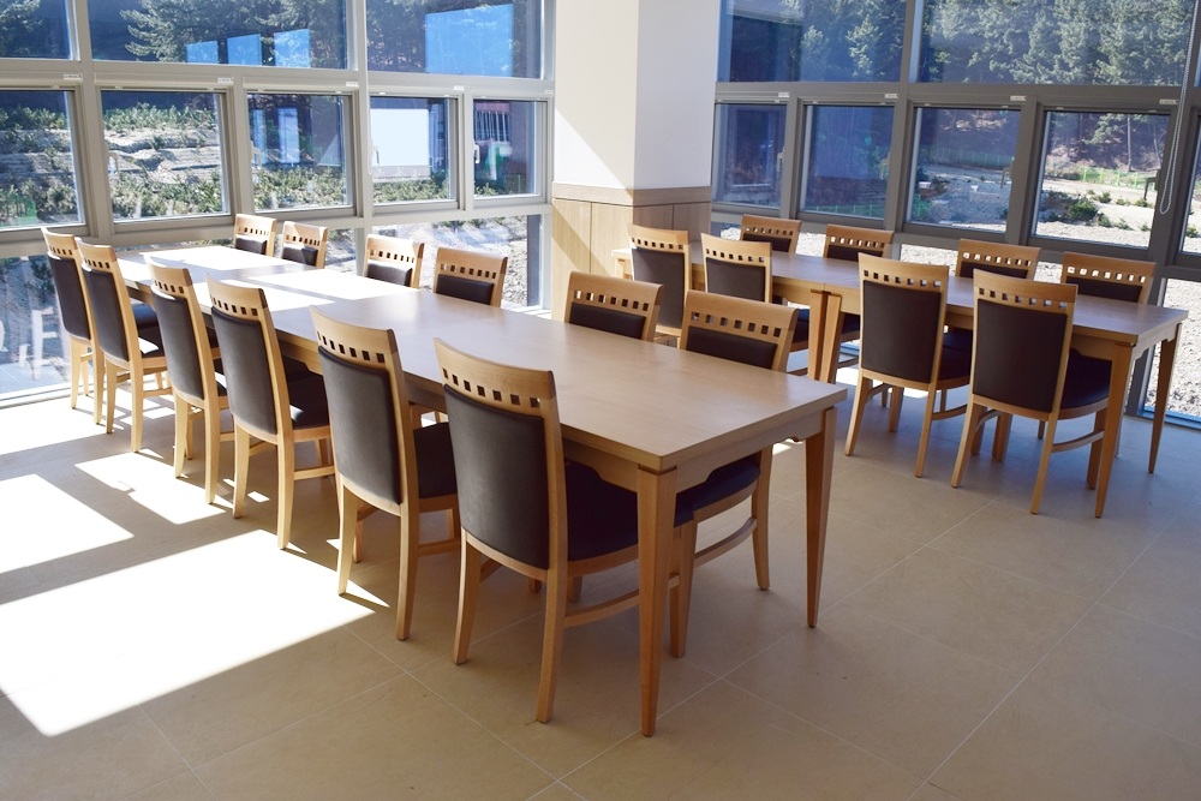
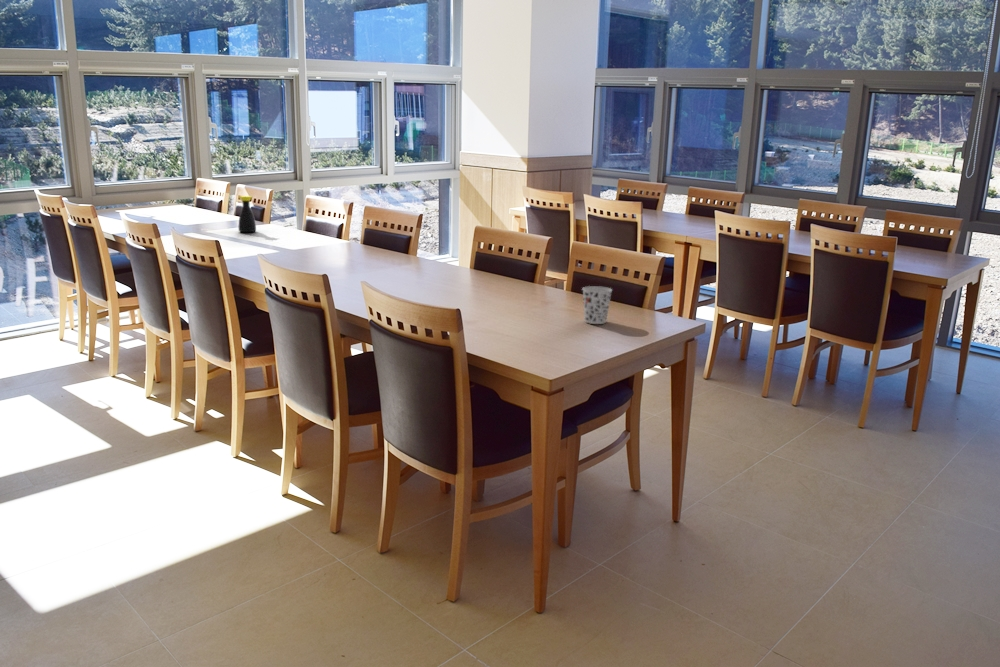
+ bottle [238,195,257,233]
+ cup [581,285,613,325]
